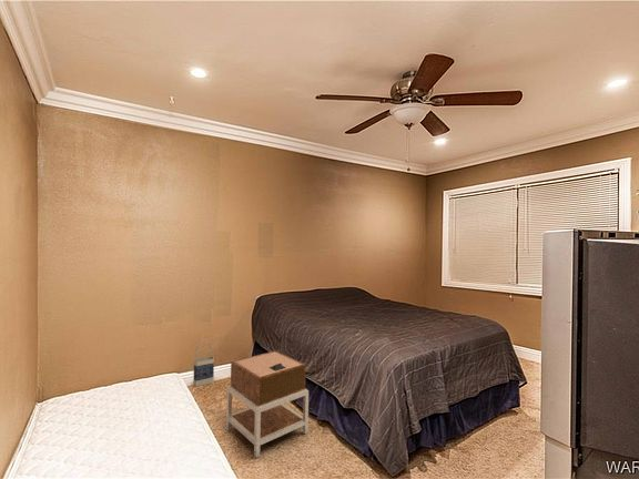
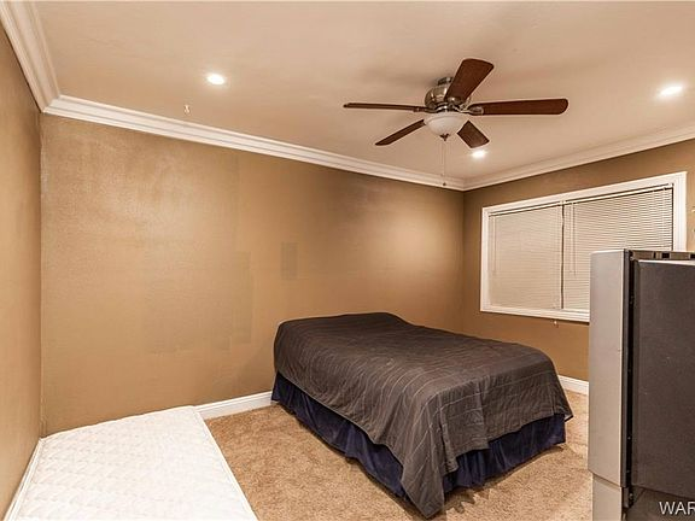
- nightstand [225,350,310,458]
- bag [192,338,215,388]
